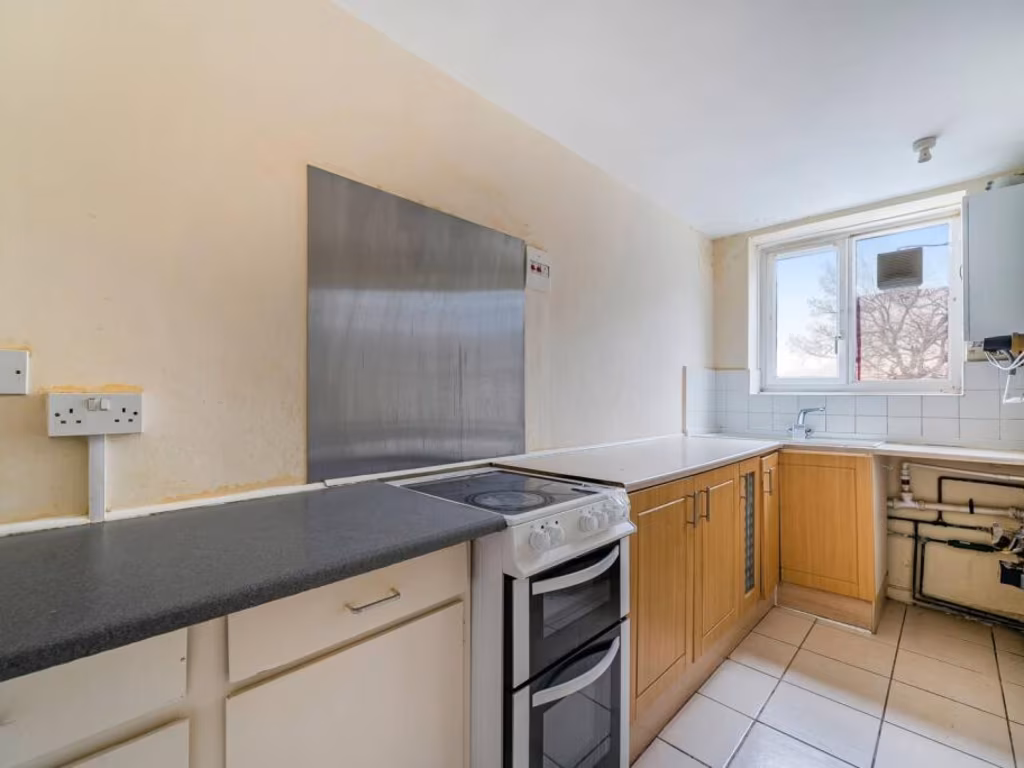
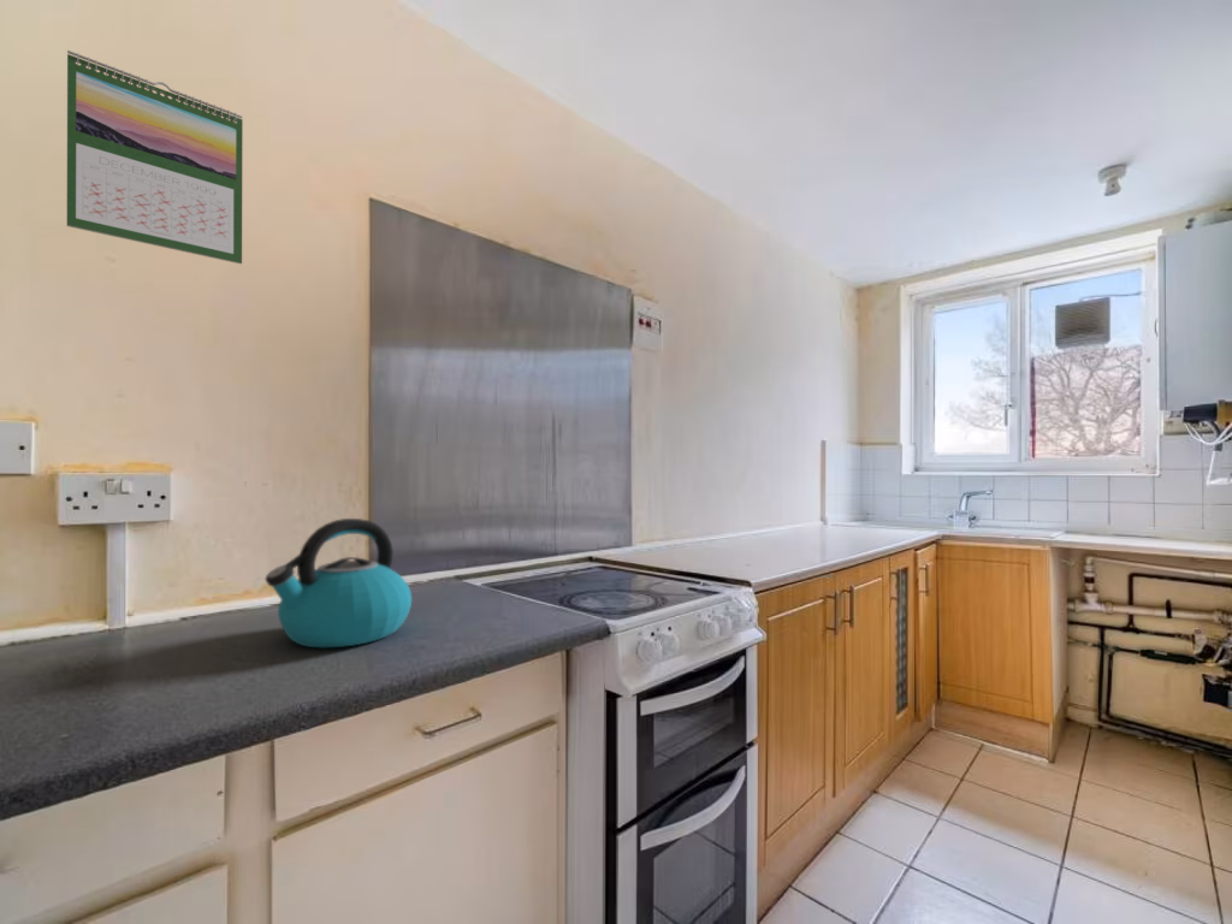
+ kettle [263,517,413,650]
+ calendar [66,49,244,265]
